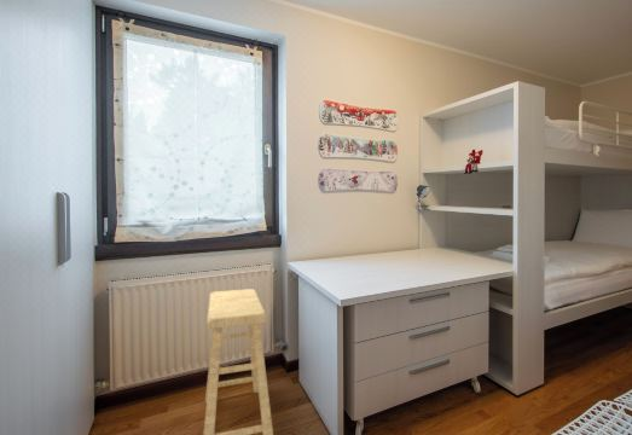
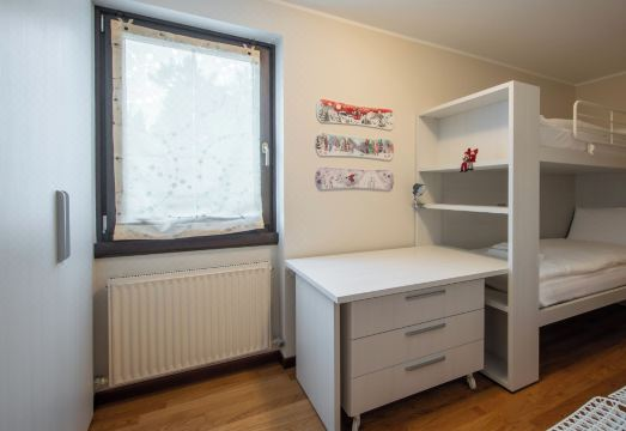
- stool [202,288,274,435]
